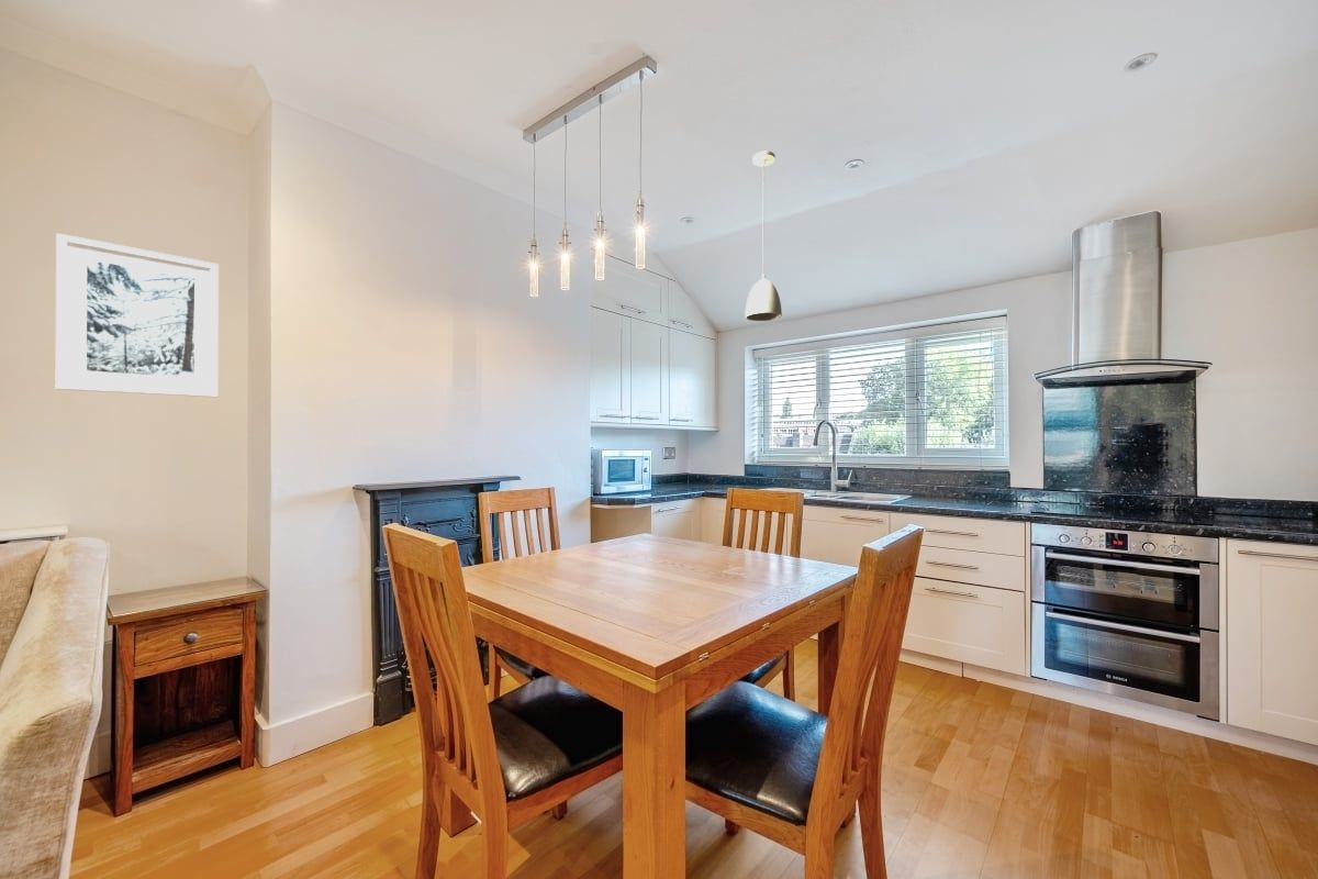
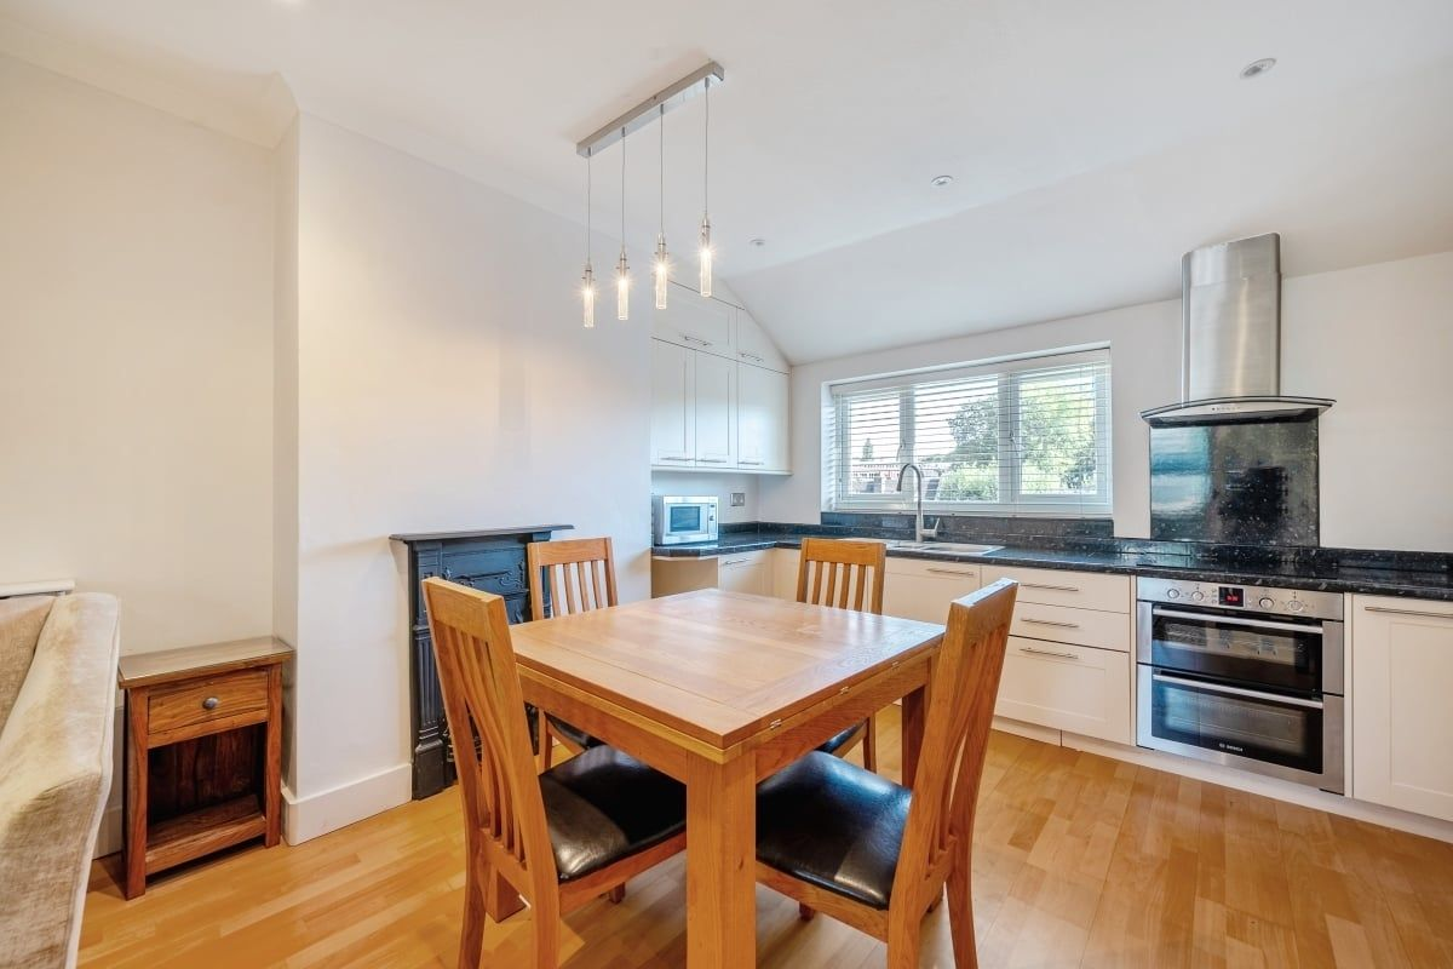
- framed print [55,232,220,398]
- light fixture [744,151,783,322]
